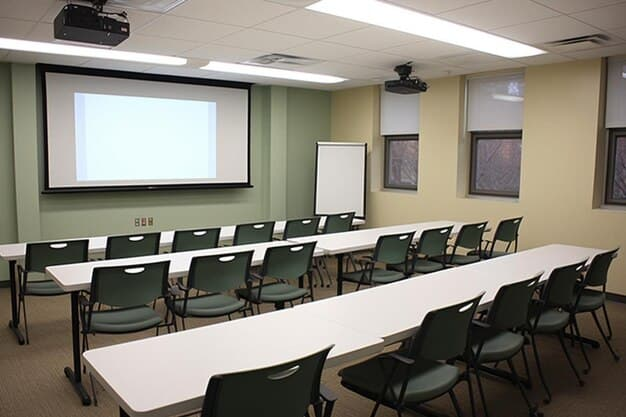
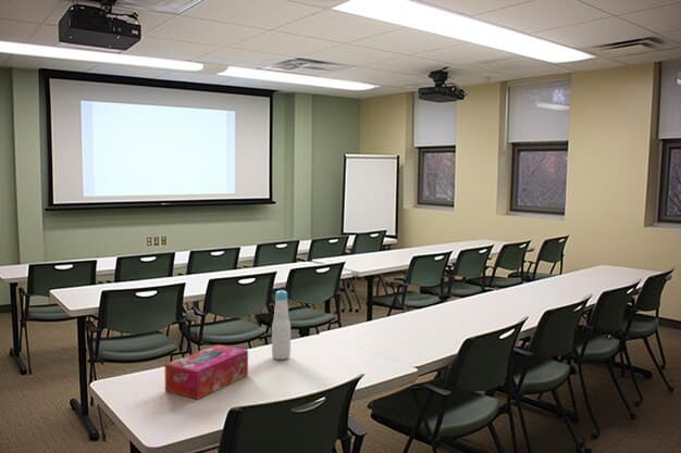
+ bottle [271,289,292,361]
+ tissue box [163,343,249,400]
